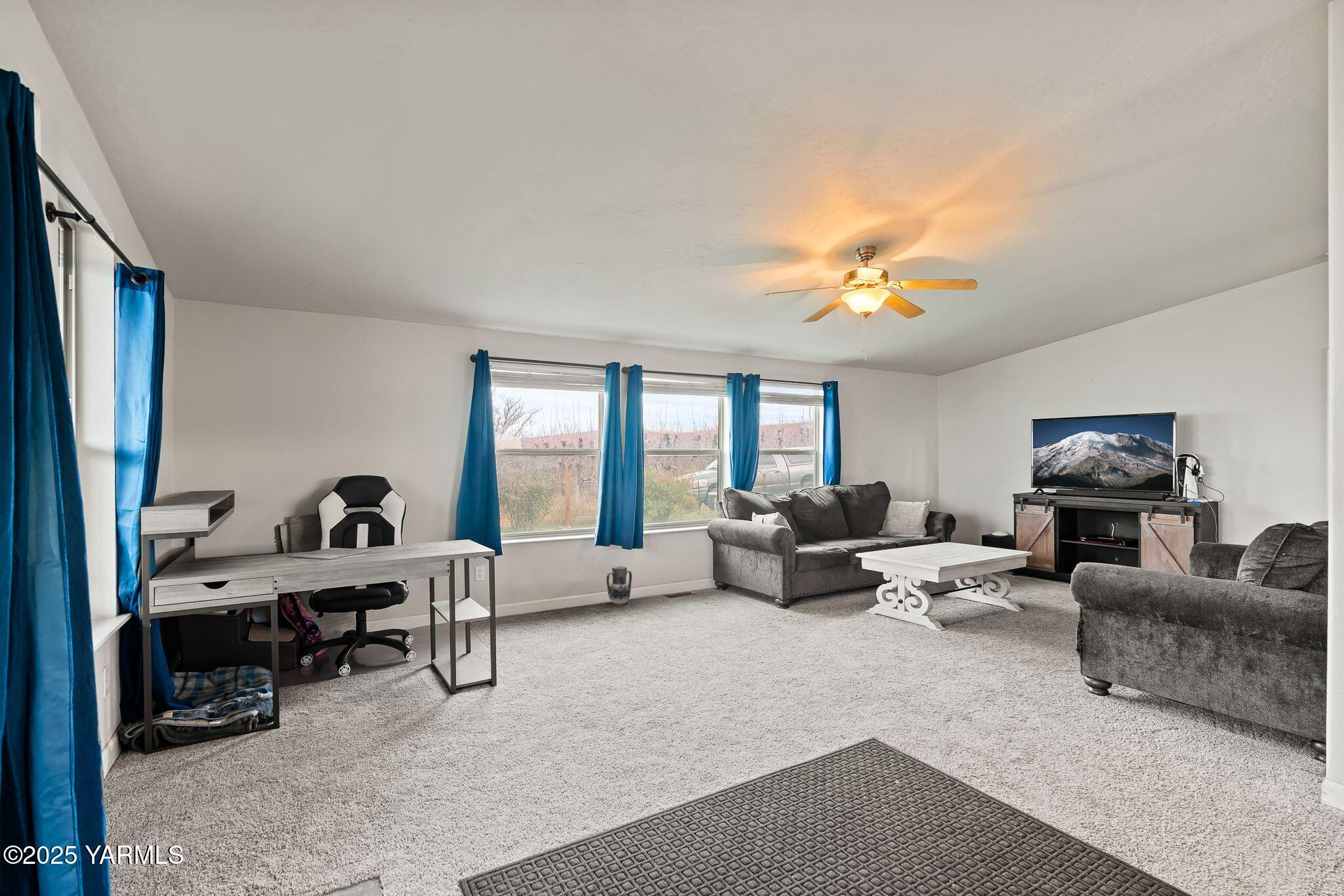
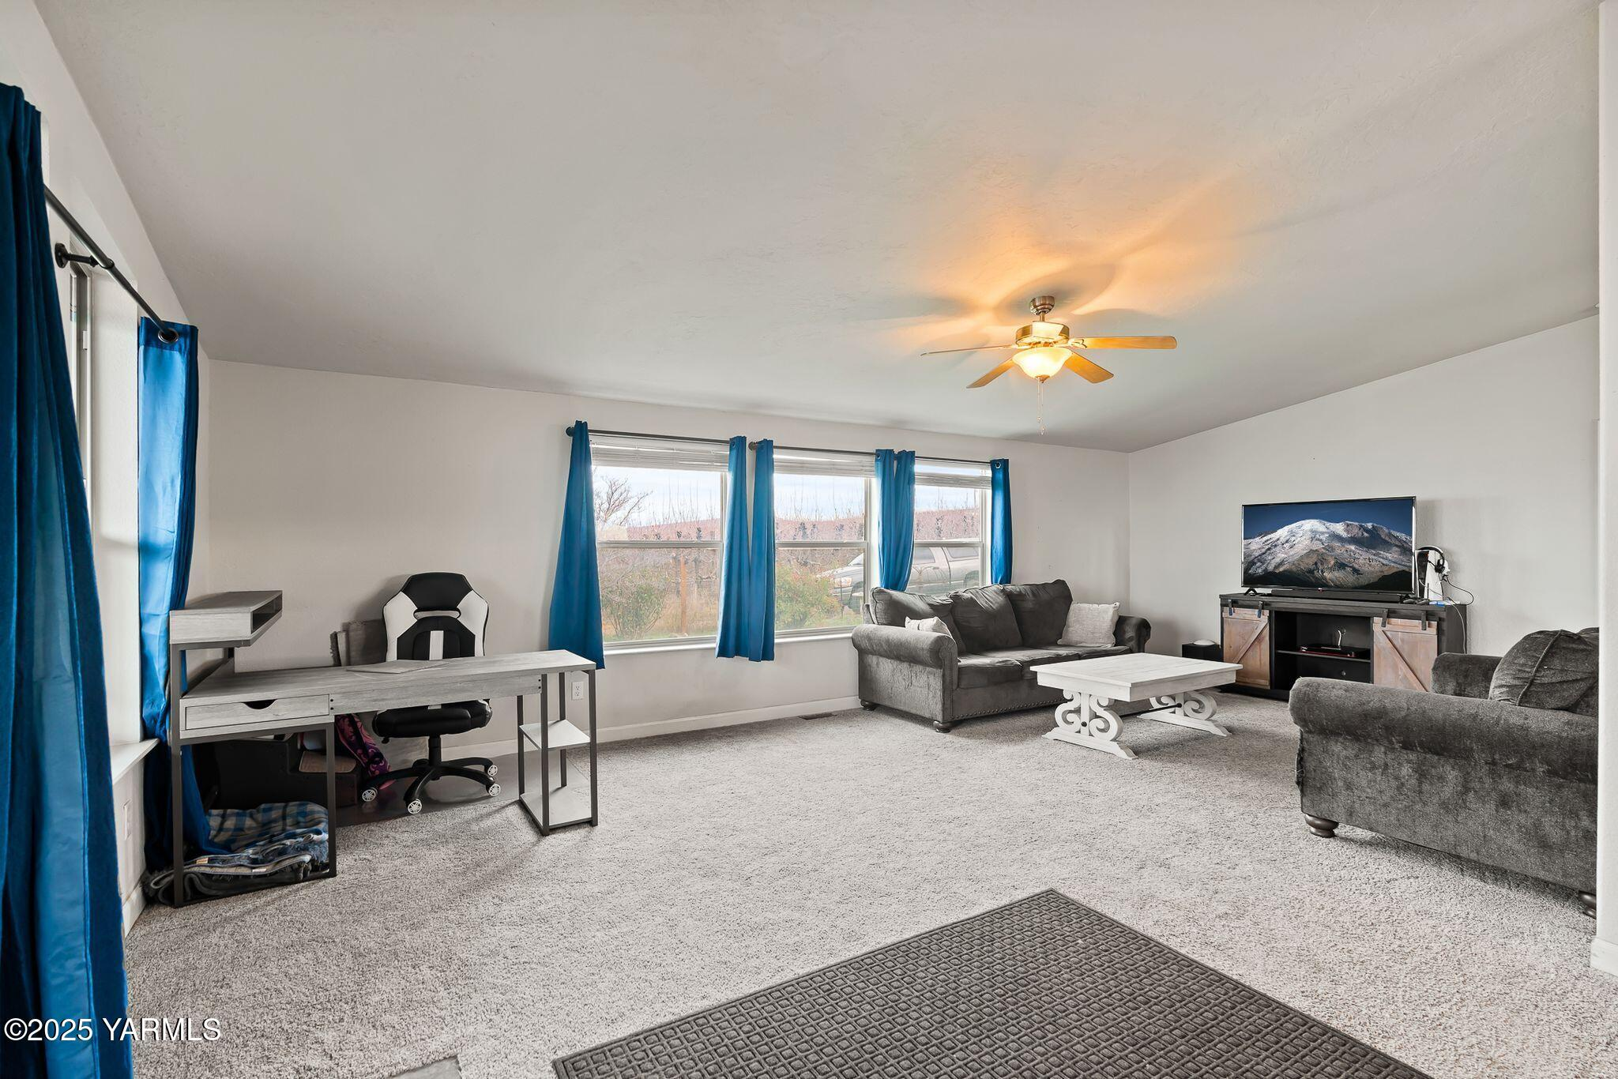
- ceramic jug [606,565,633,605]
